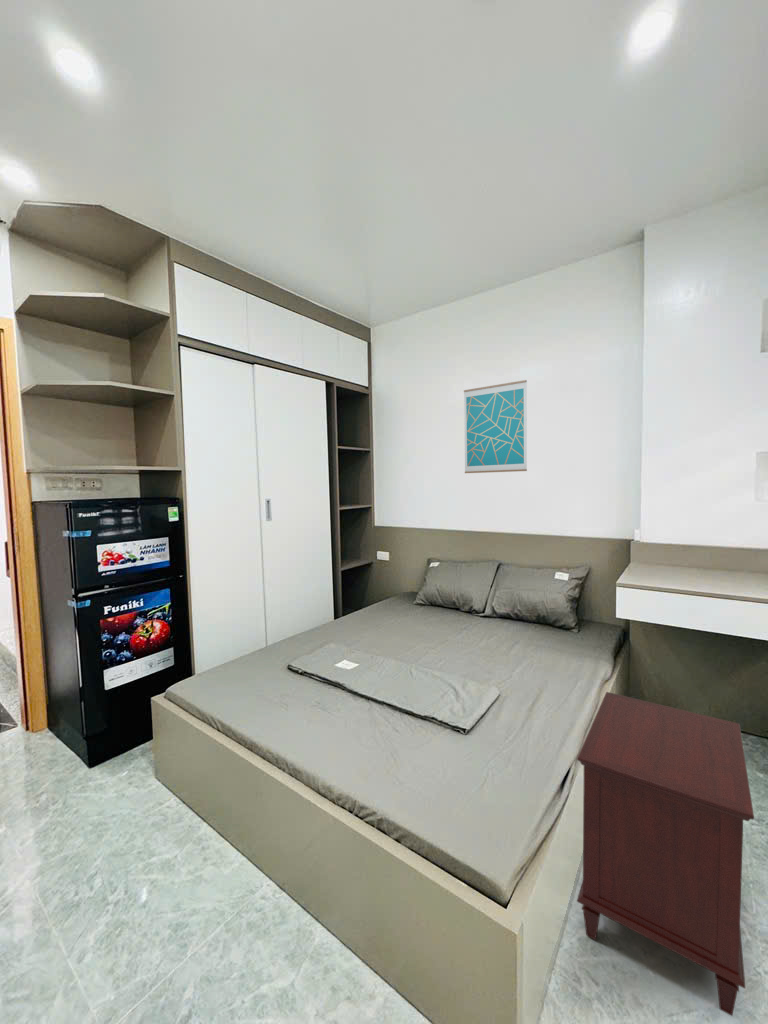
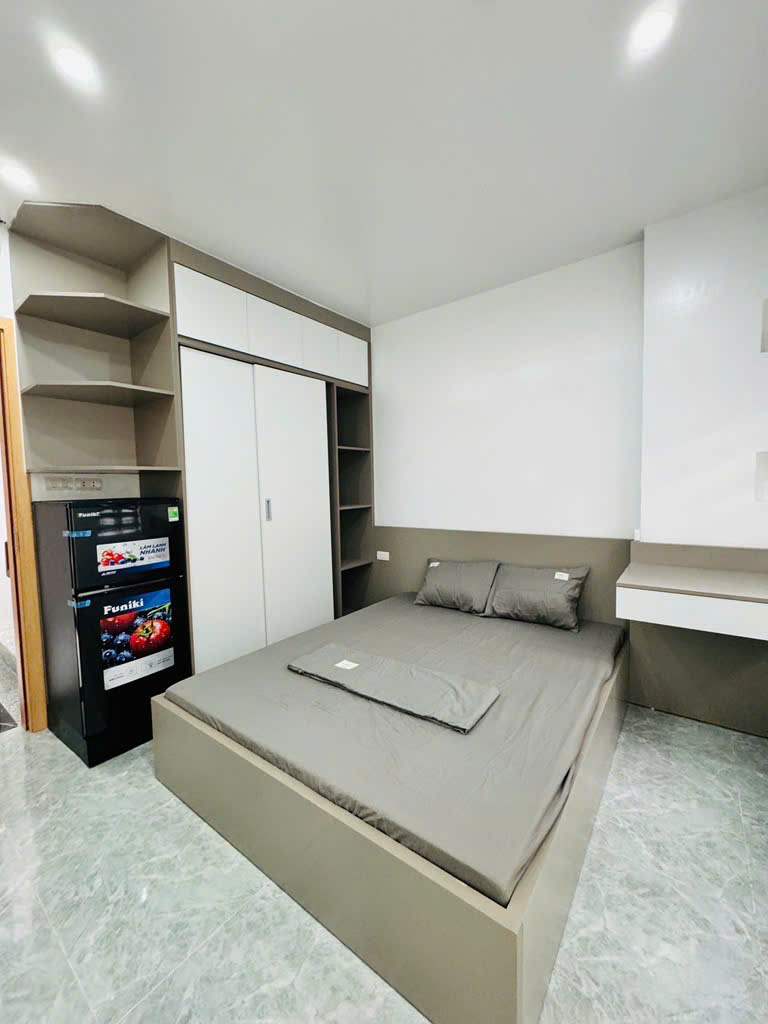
- wall art [463,379,528,474]
- nightstand [576,691,755,1017]
